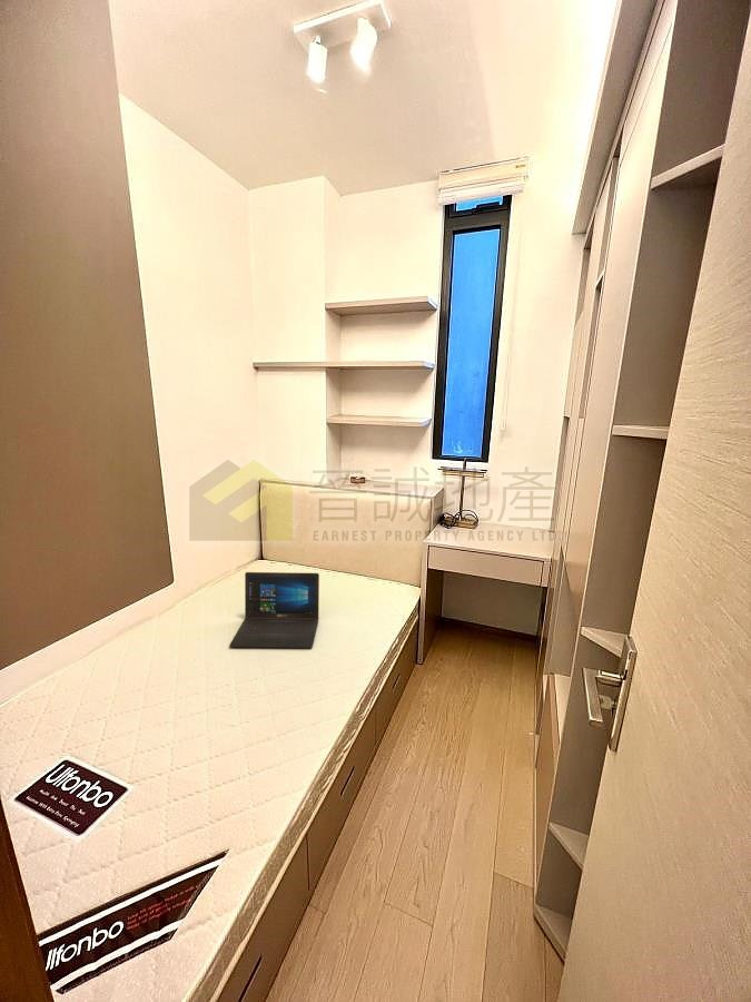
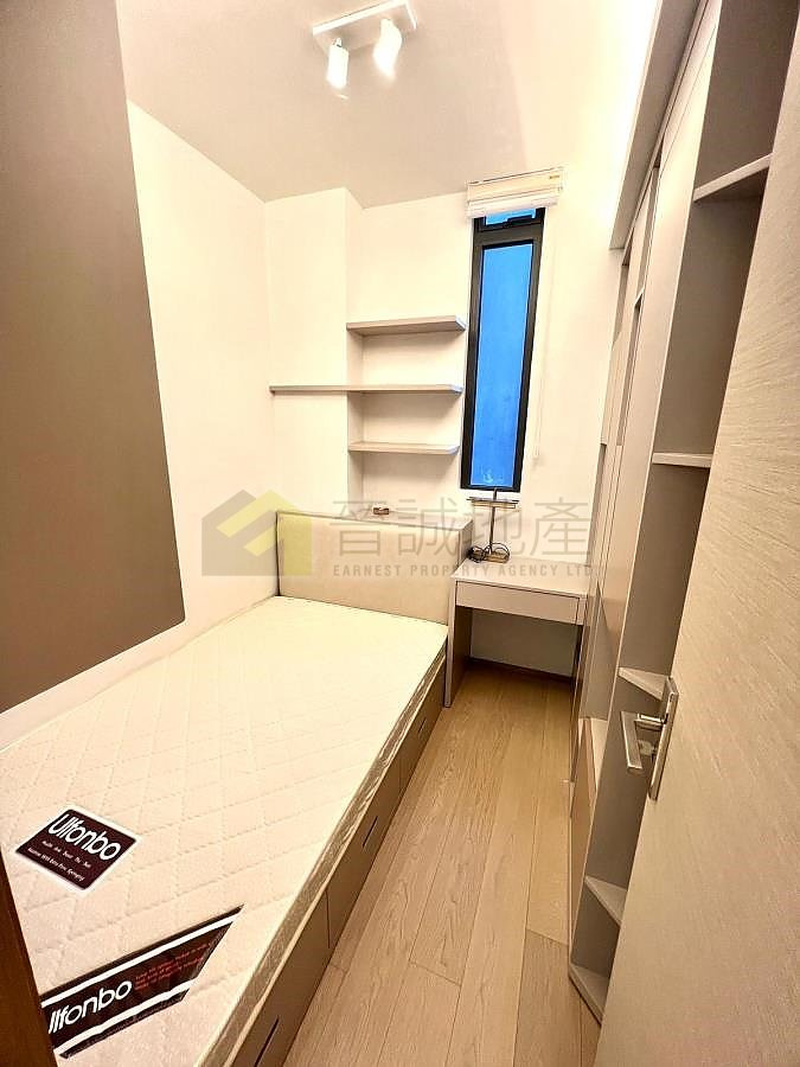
- laptop [228,571,320,649]
